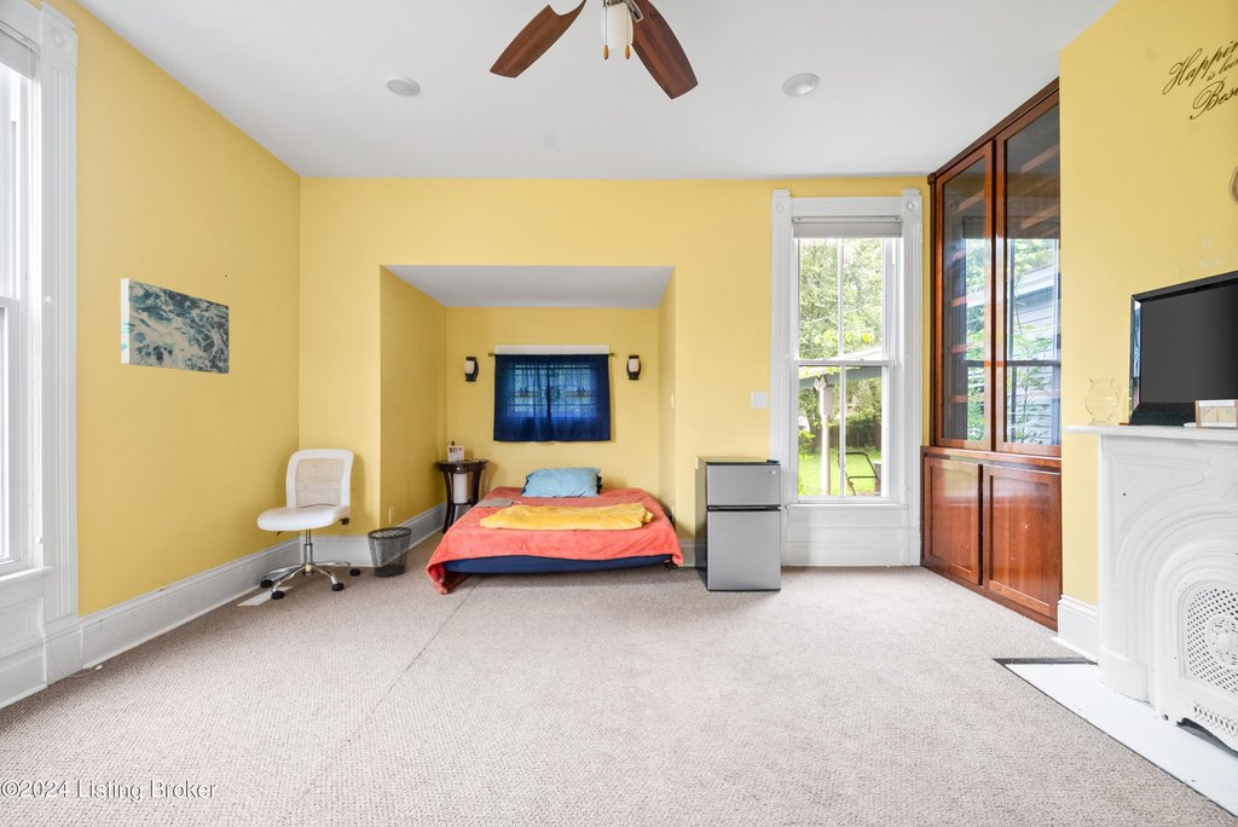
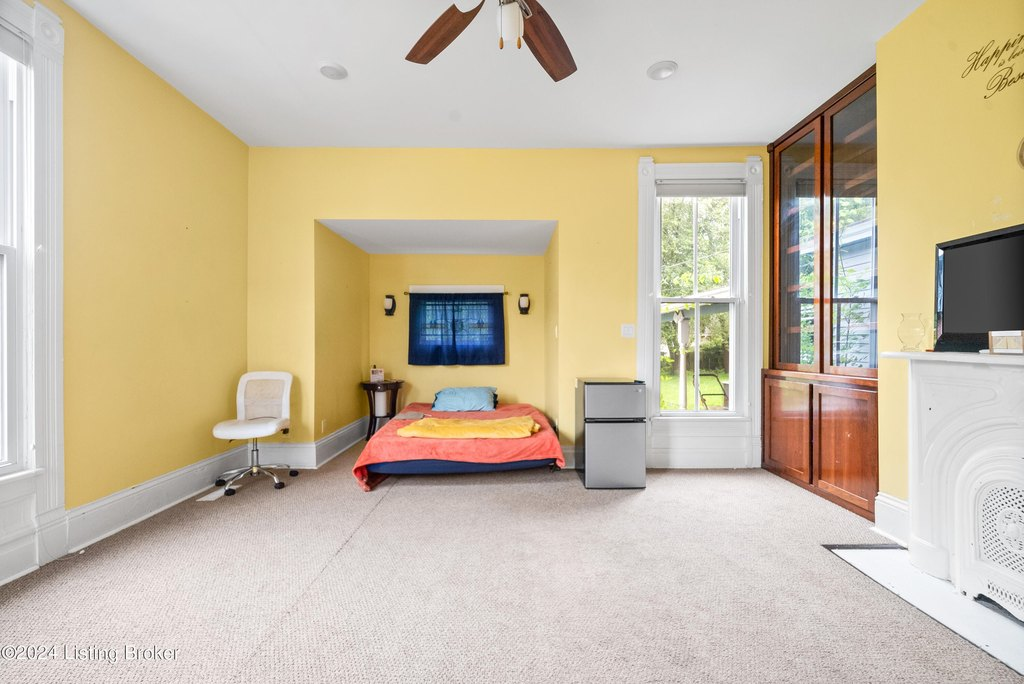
- wastebasket [366,526,413,578]
- wall art [120,278,230,375]
